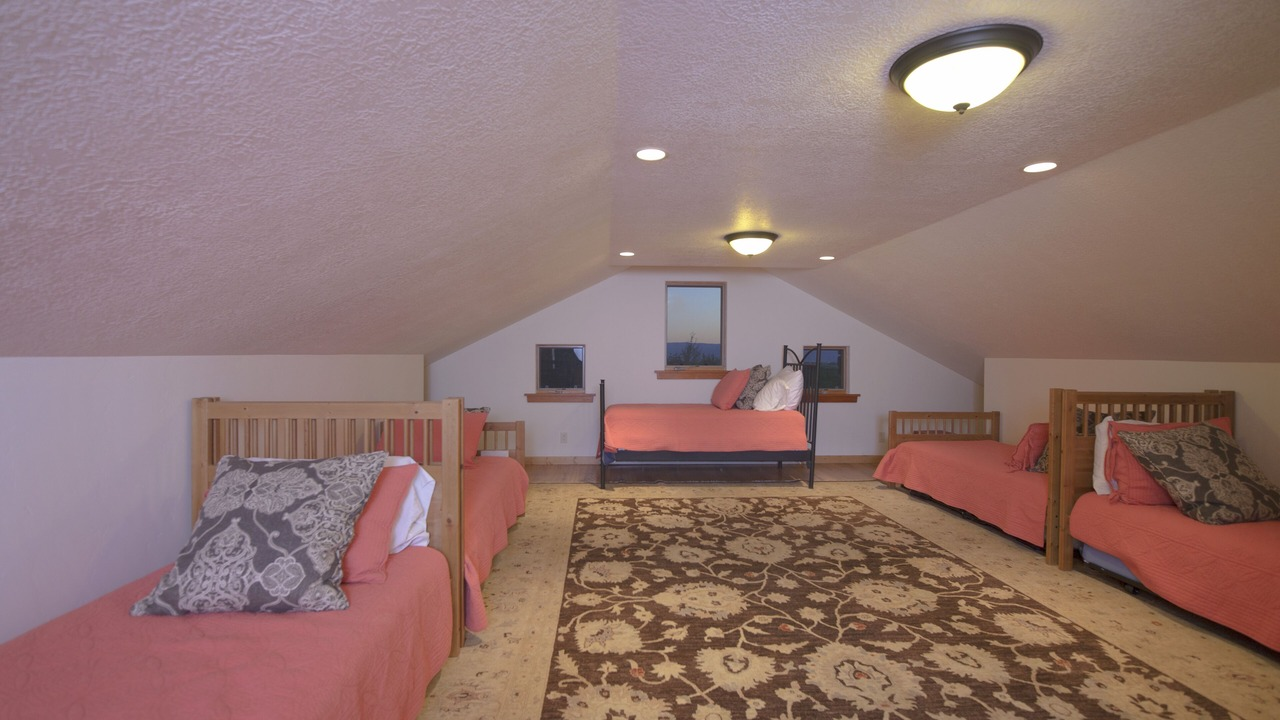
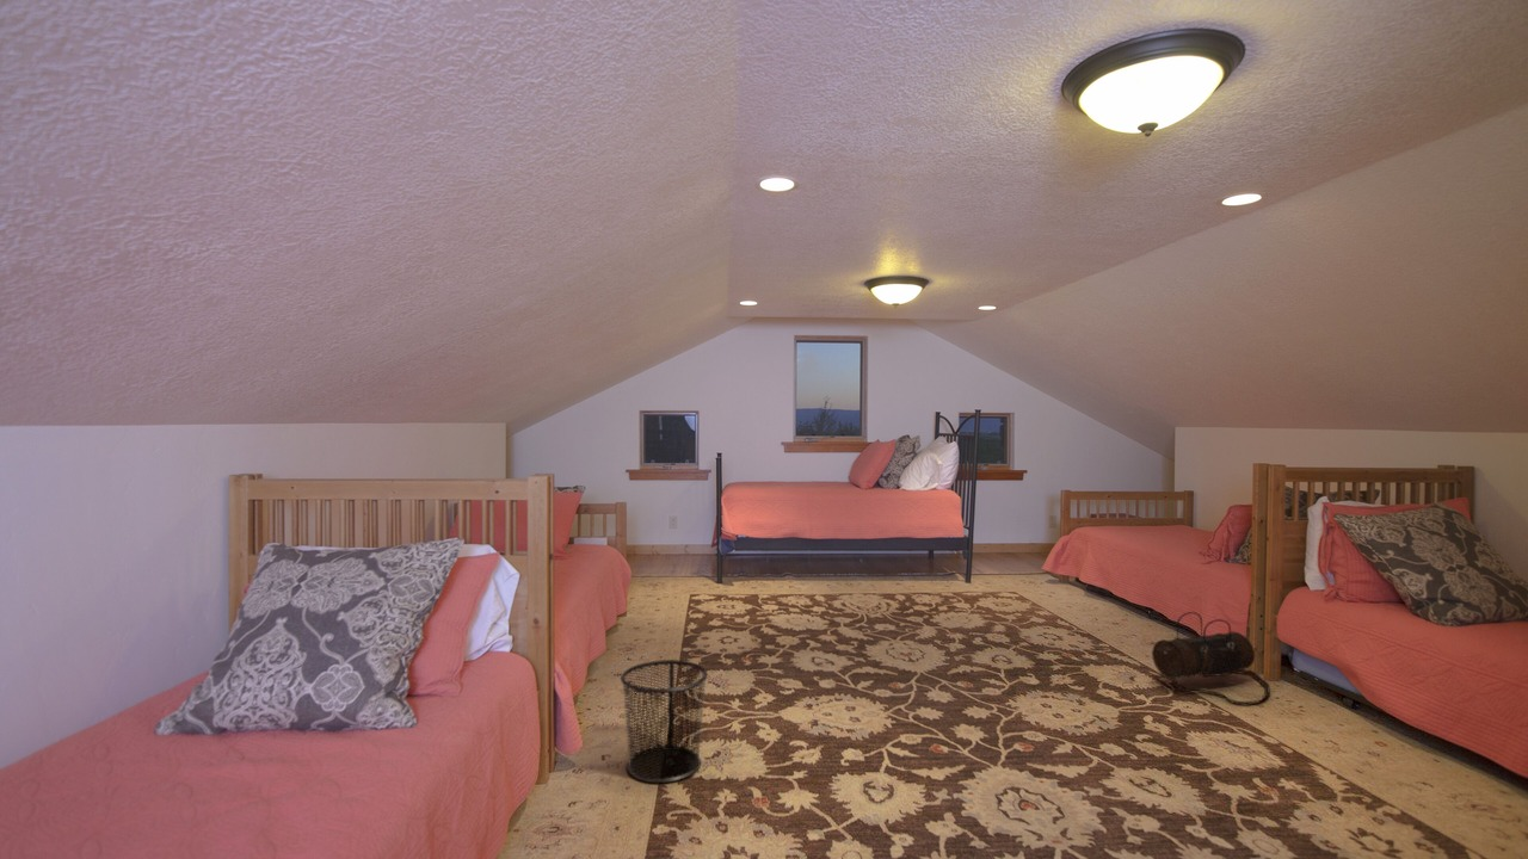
+ waste bin [620,659,709,784]
+ duffel bag [1151,611,1270,706]
